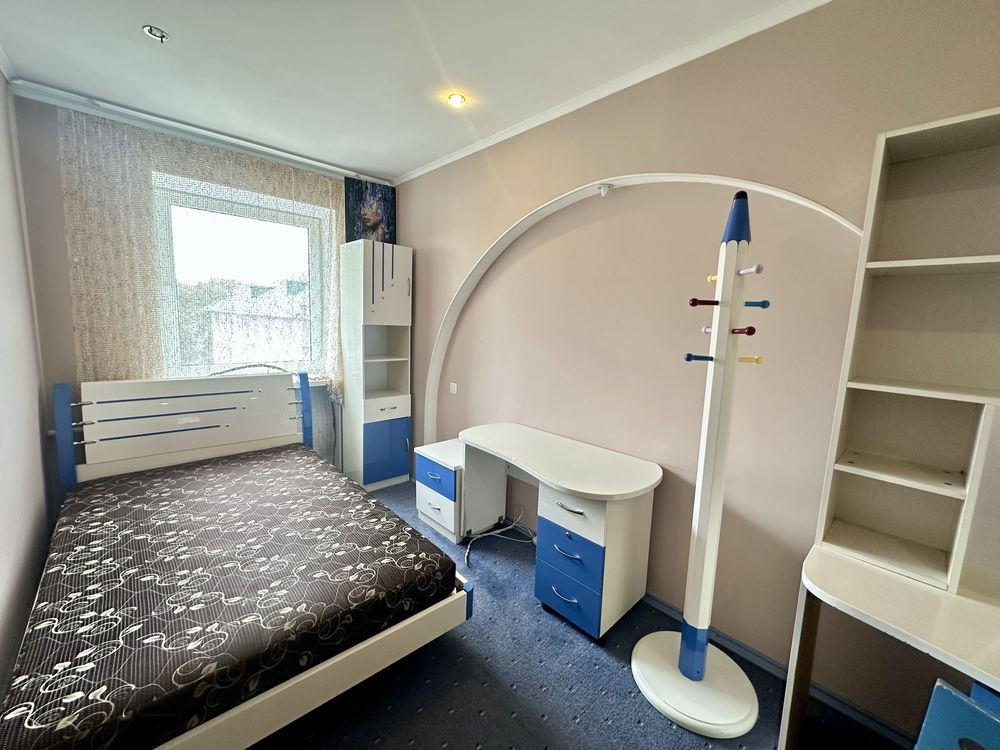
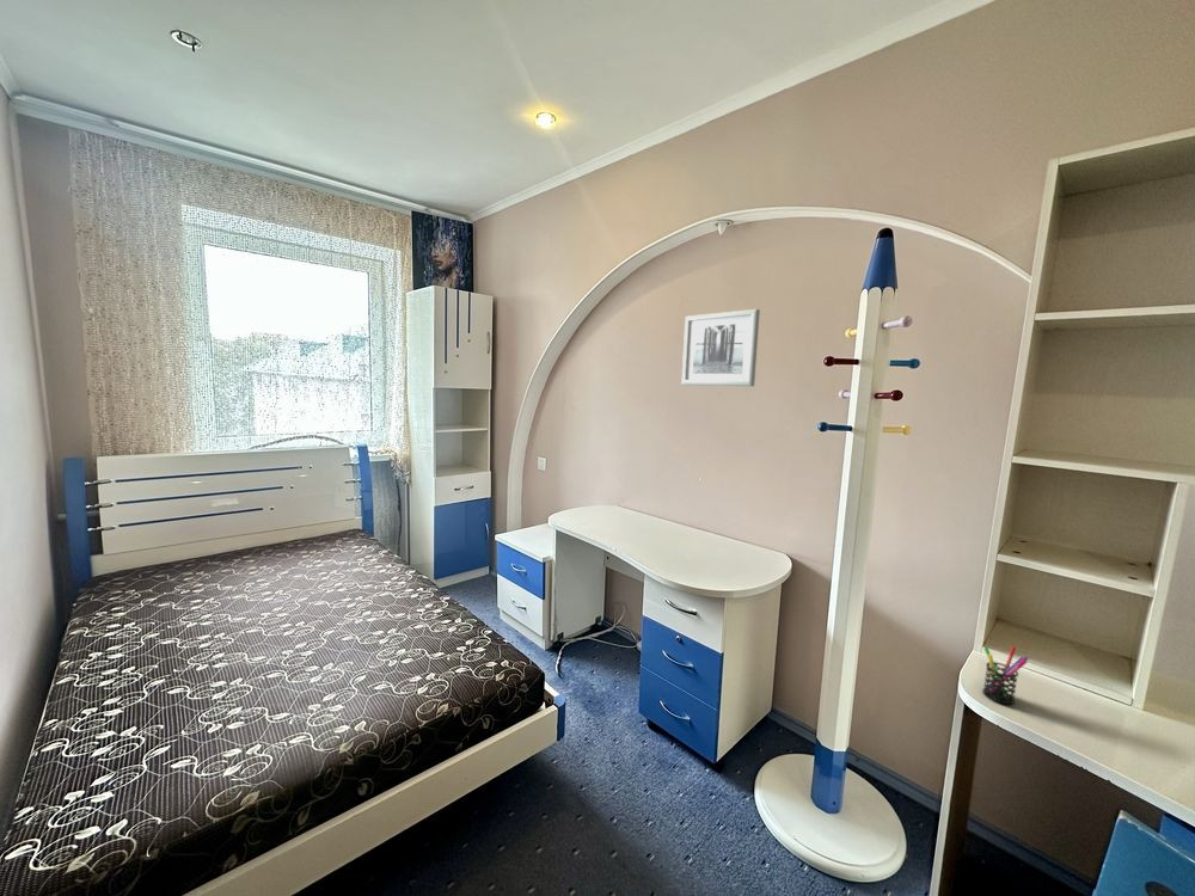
+ pen holder [981,645,1030,705]
+ wall art [680,308,761,387]
